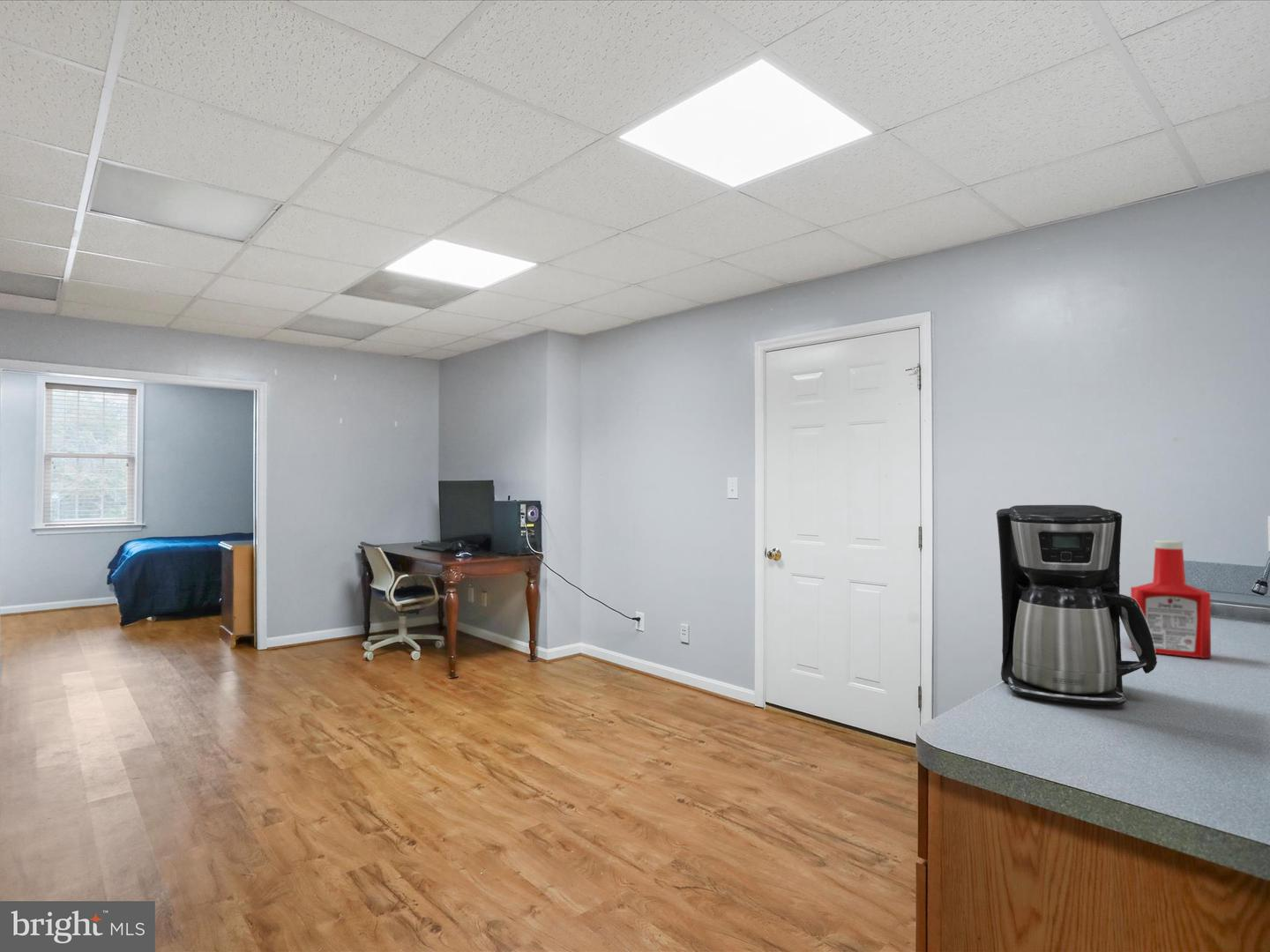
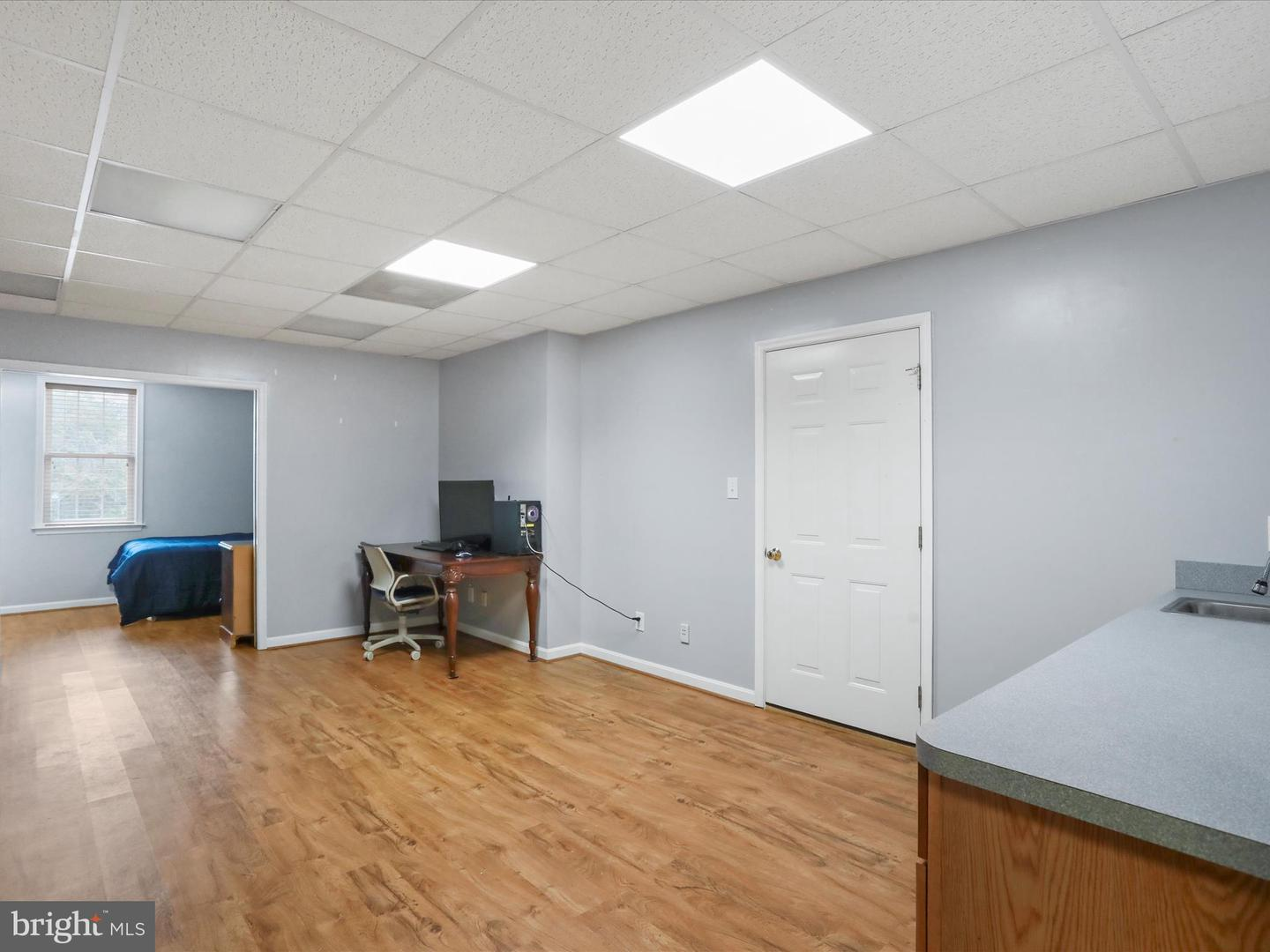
- coffee maker [996,504,1158,706]
- soap bottle [1130,539,1212,659]
